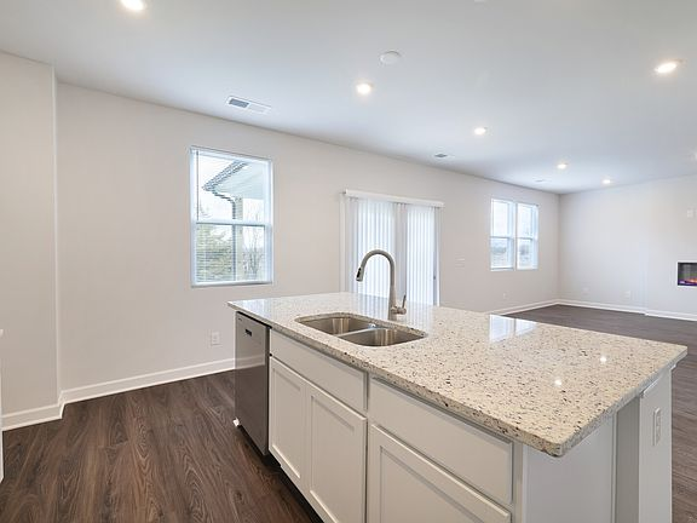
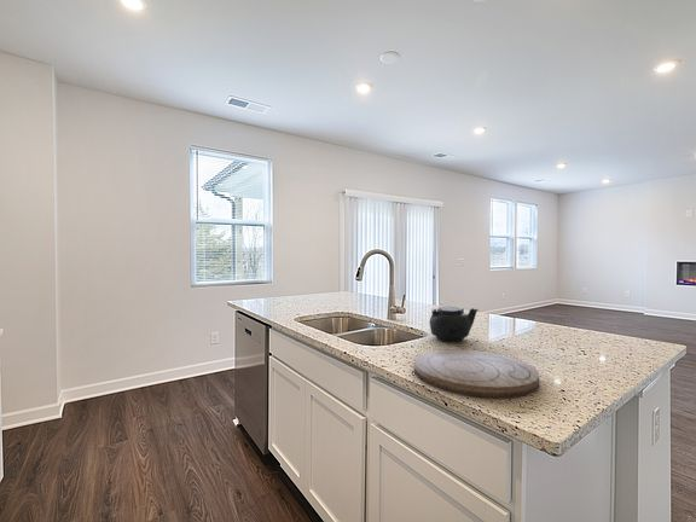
+ teapot [428,306,480,342]
+ cutting board [413,348,540,399]
